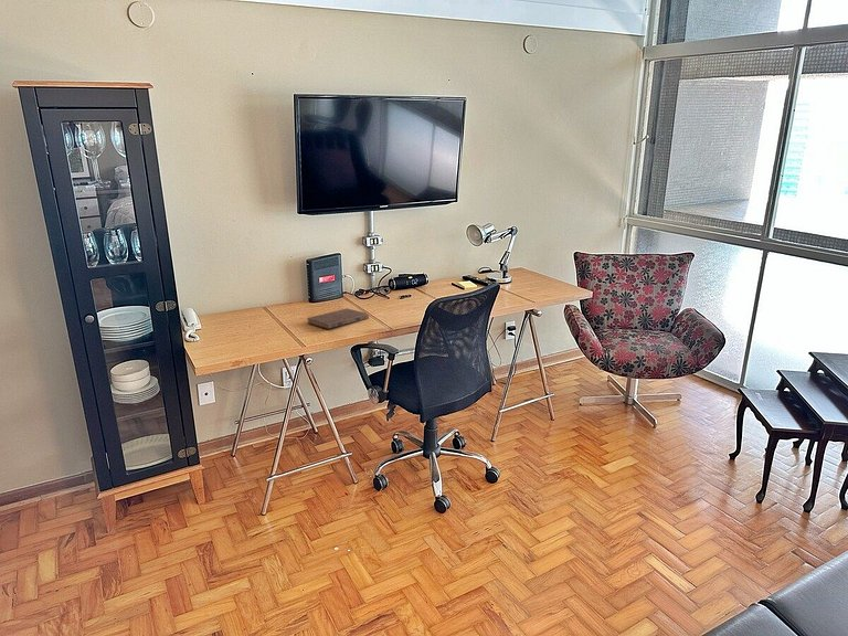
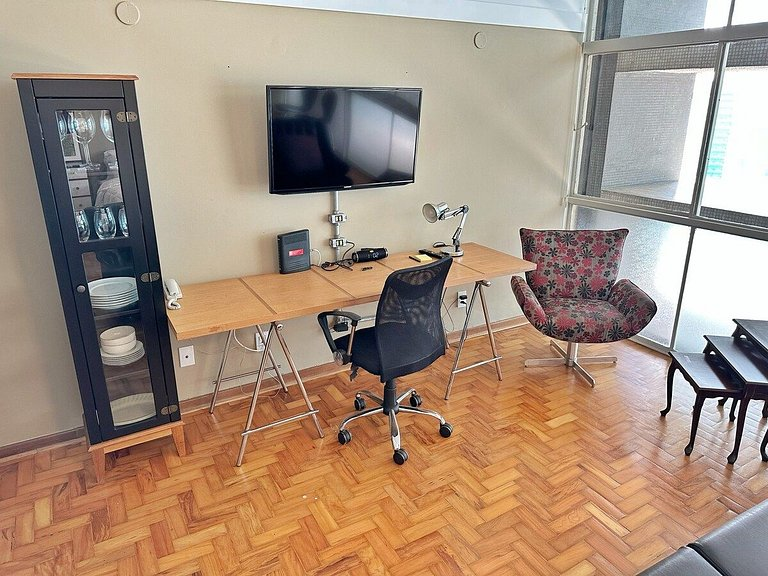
- book [306,307,370,330]
